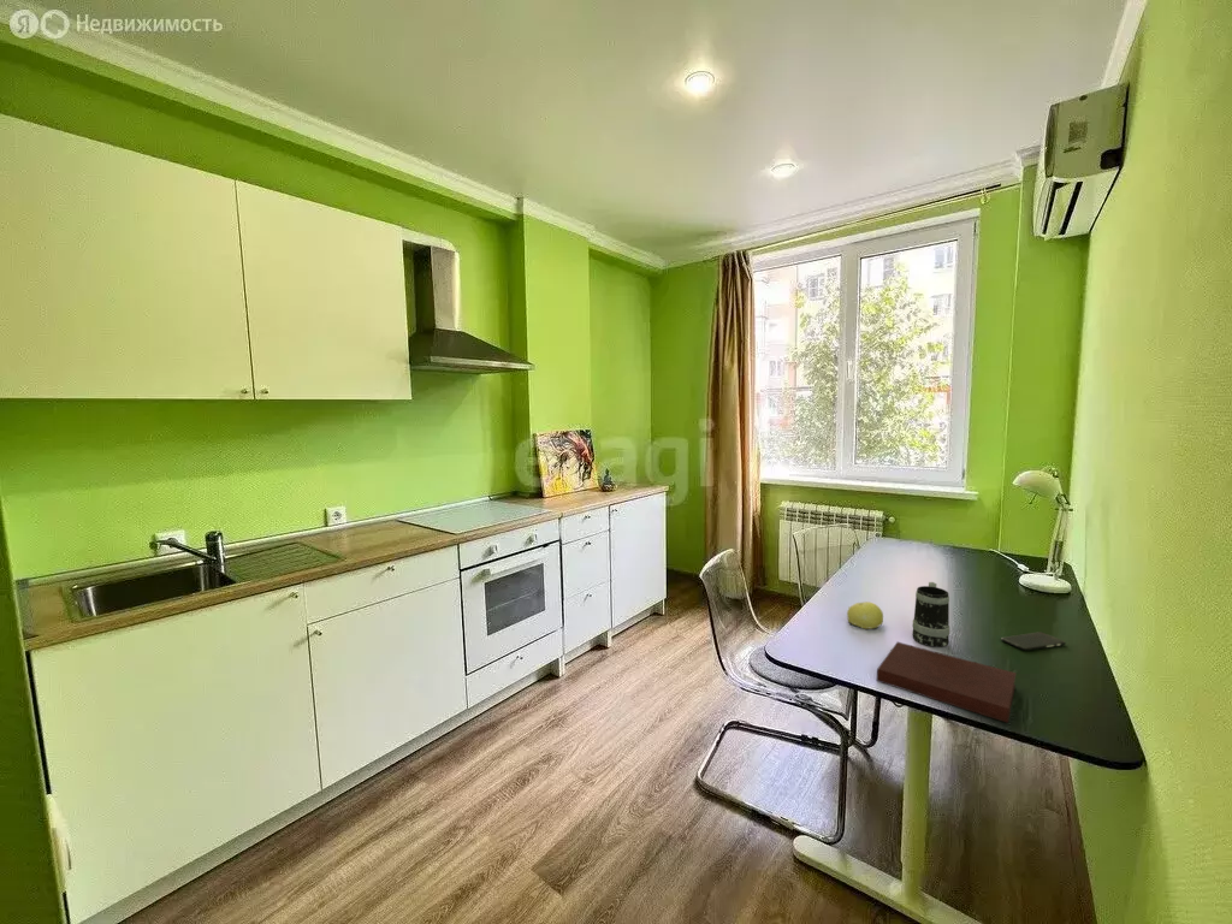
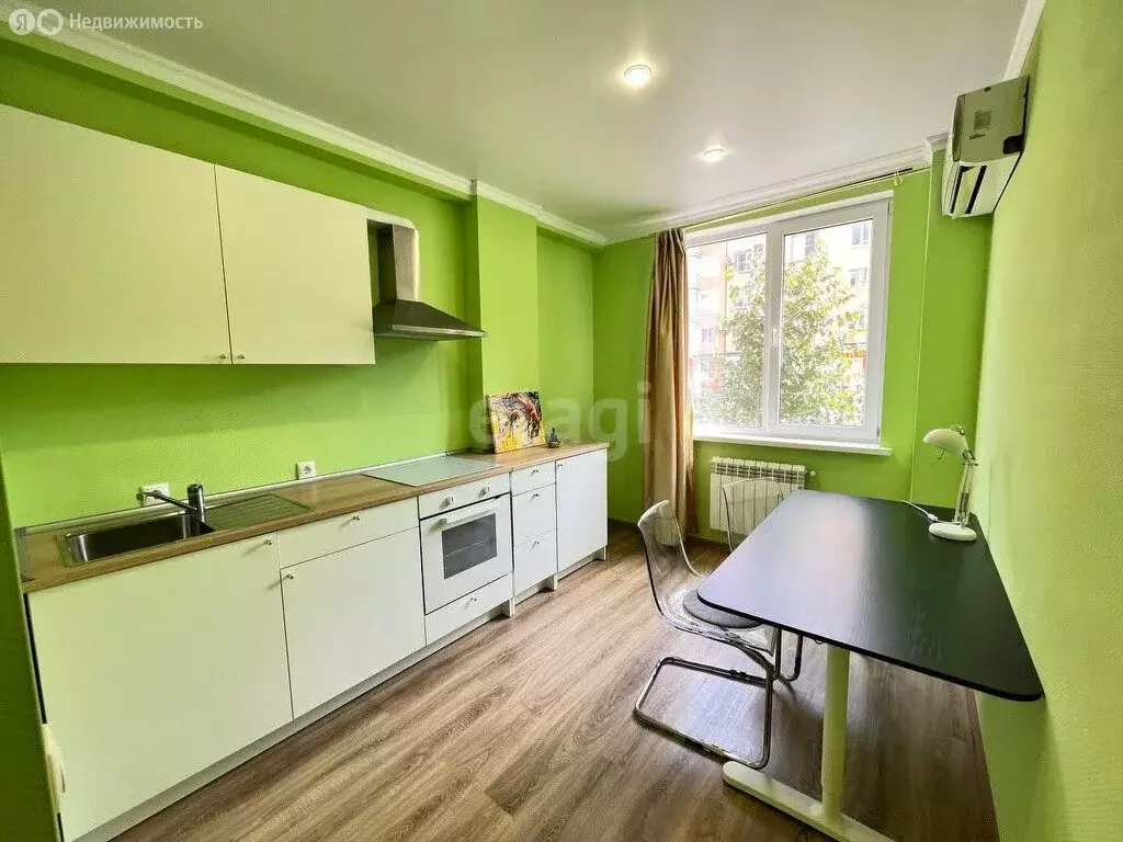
- mug [911,581,950,648]
- smartphone [1000,630,1067,652]
- notebook [876,641,1018,724]
- fruit [846,600,884,630]
